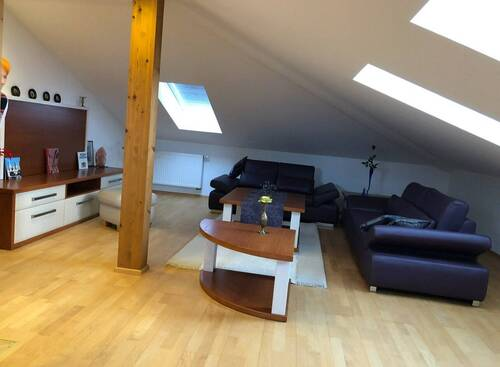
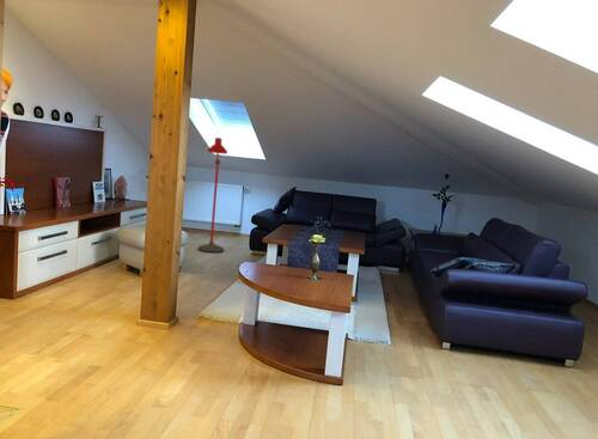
+ floor lamp [197,136,228,254]
